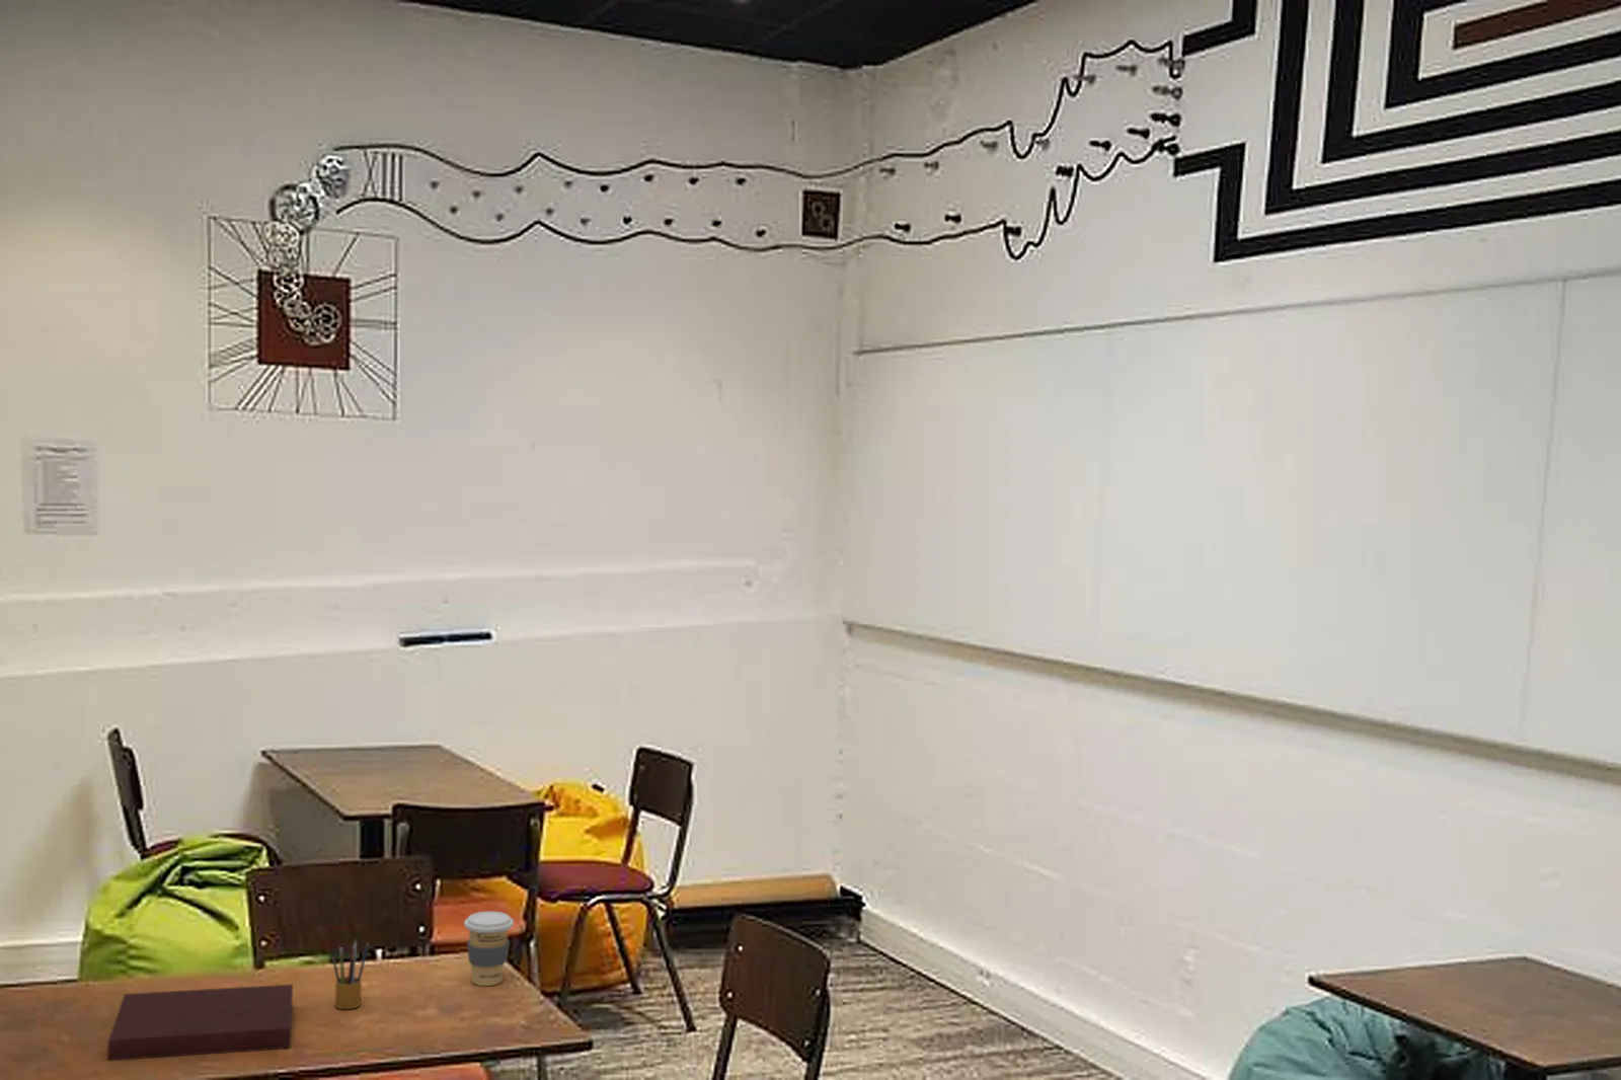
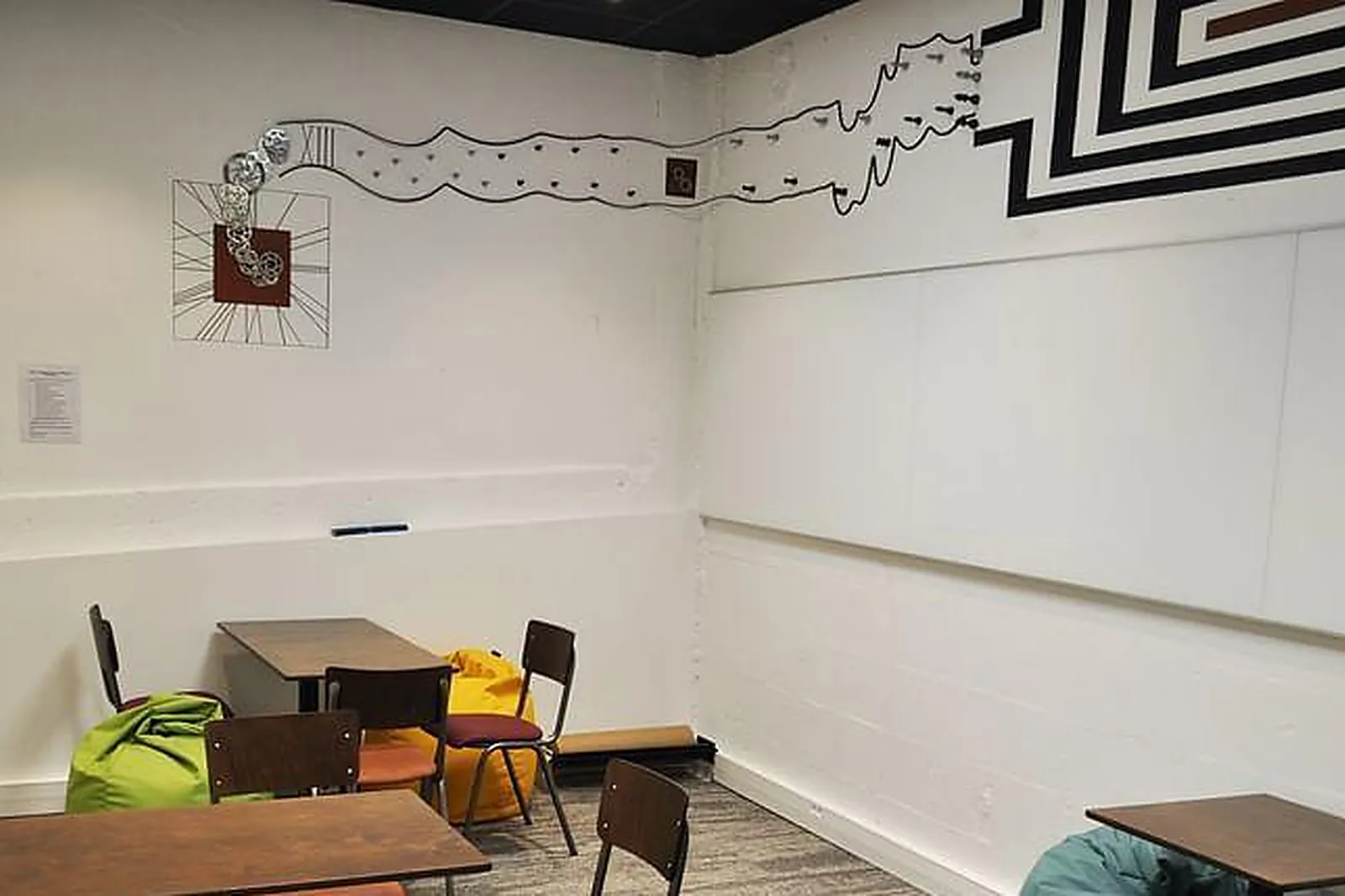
- coffee cup [463,911,515,987]
- pencil box [331,938,370,1010]
- notebook [107,984,294,1062]
